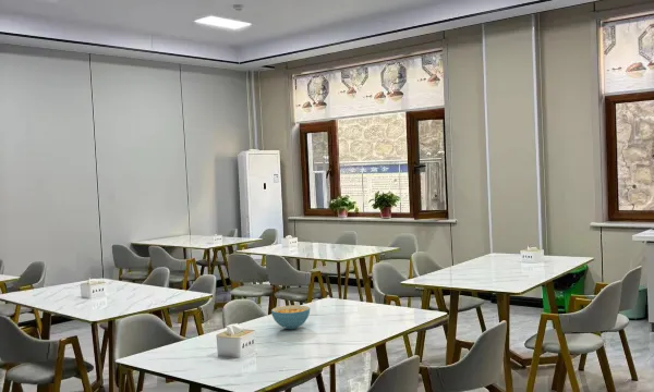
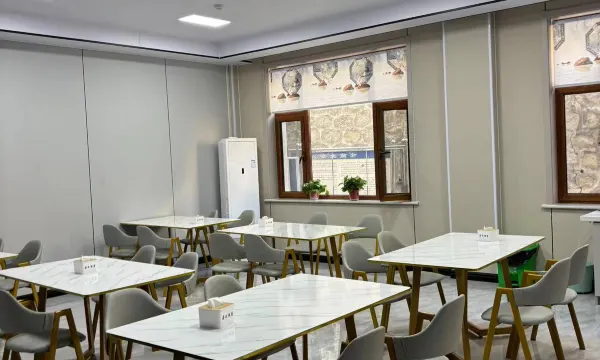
- cereal bowl [270,304,311,330]
